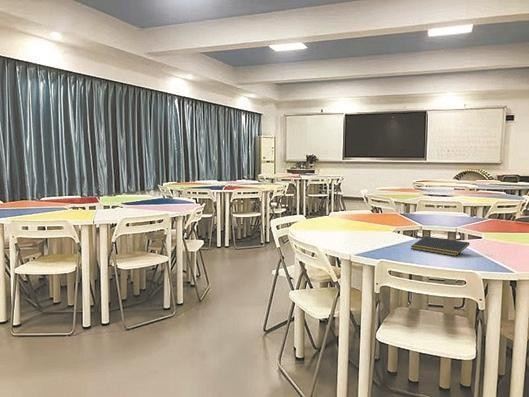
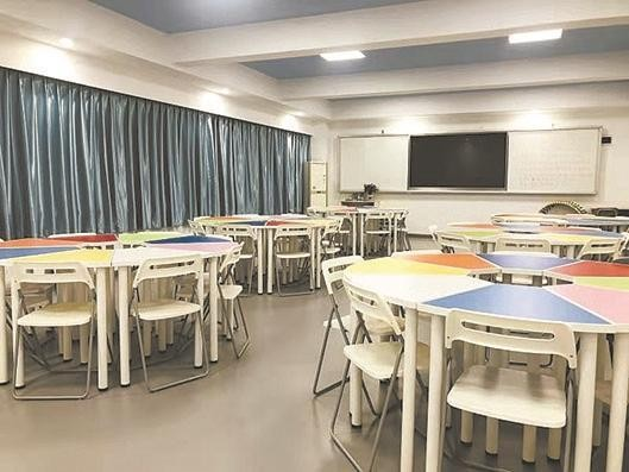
- notepad [410,235,471,257]
